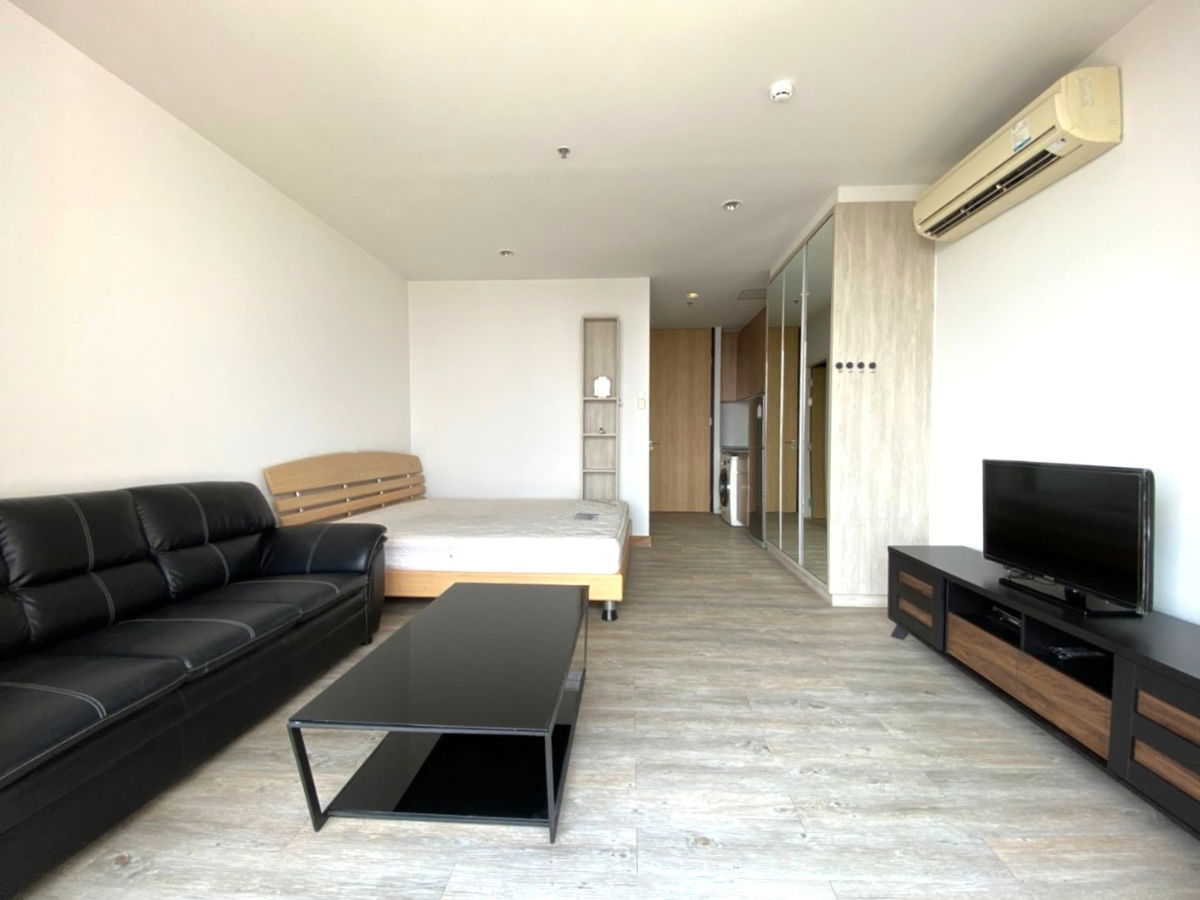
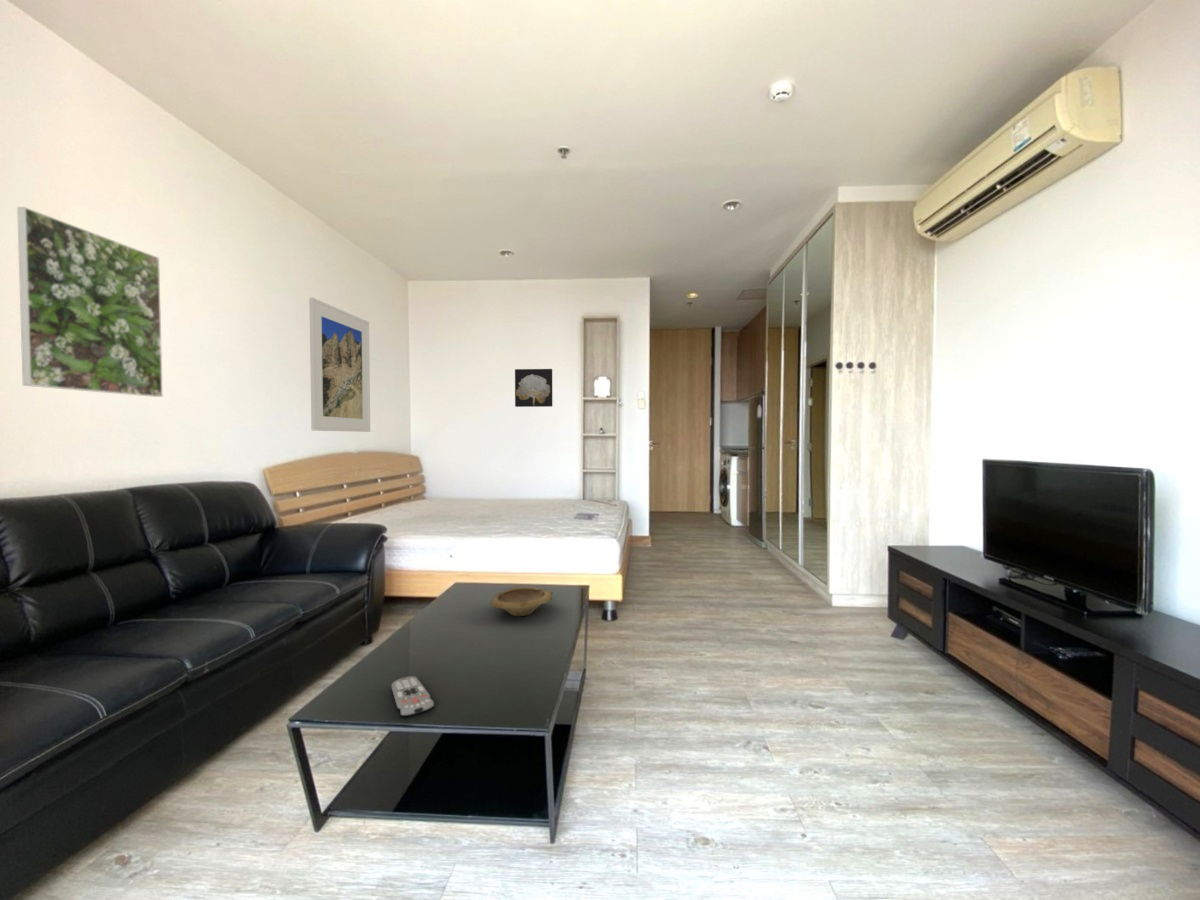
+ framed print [308,297,371,433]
+ bowl [490,586,553,617]
+ remote control [390,675,435,717]
+ wall art [514,368,553,408]
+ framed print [16,206,164,398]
